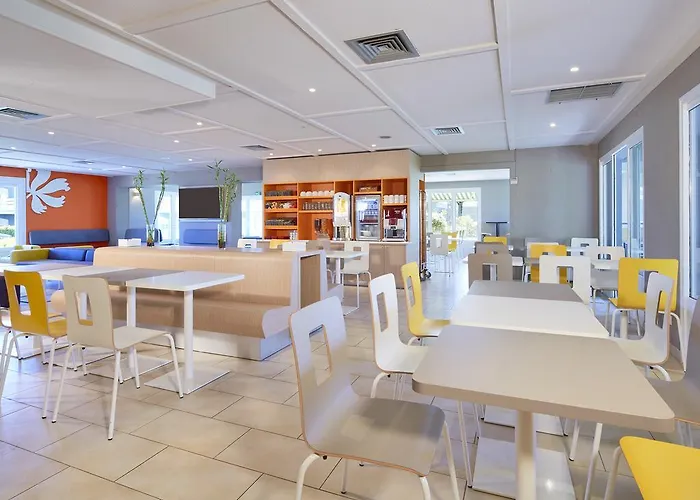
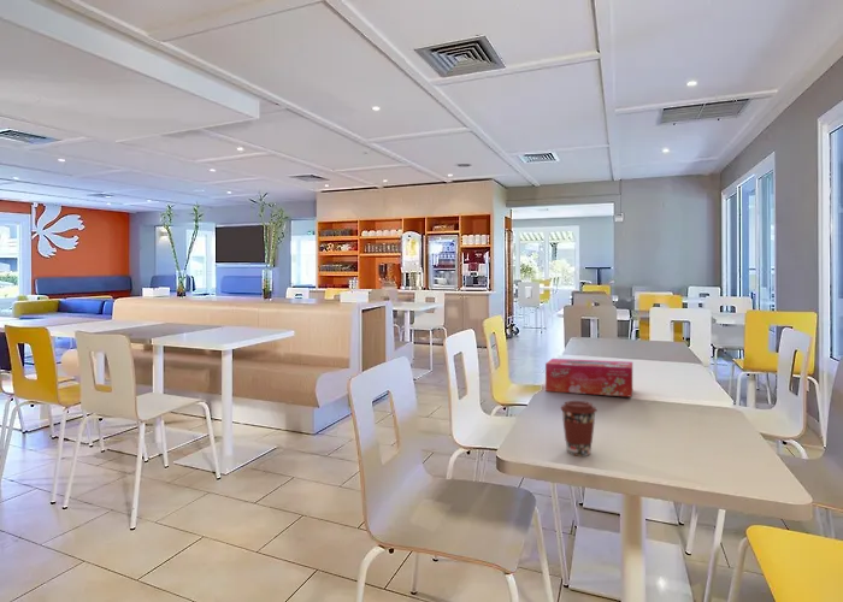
+ coffee cup [559,400,599,458]
+ tissue box [544,358,633,399]
